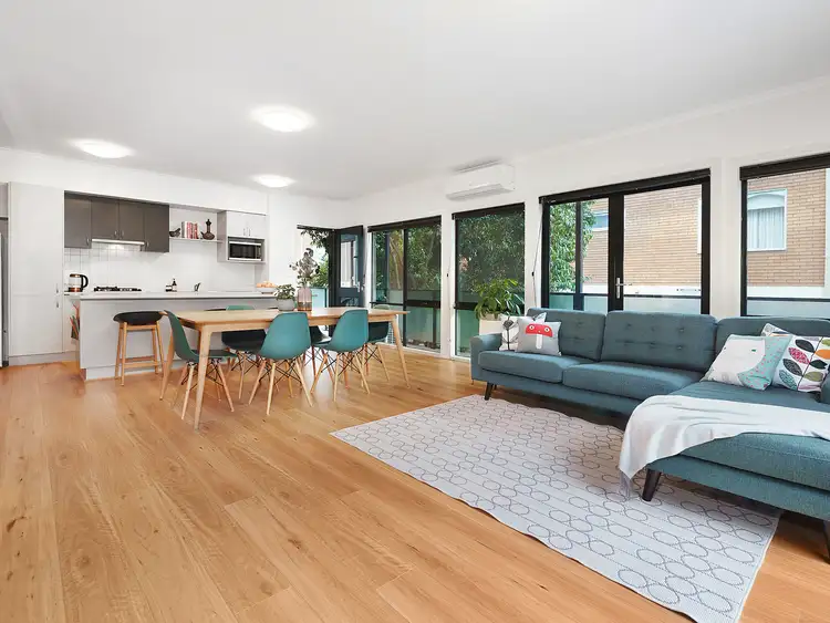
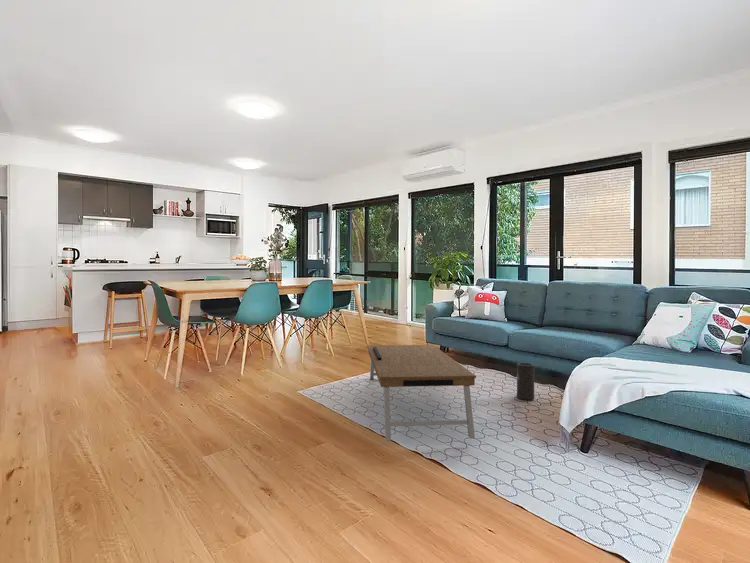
+ speaker [516,362,536,400]
+ coffee table [366,344,477,442]
